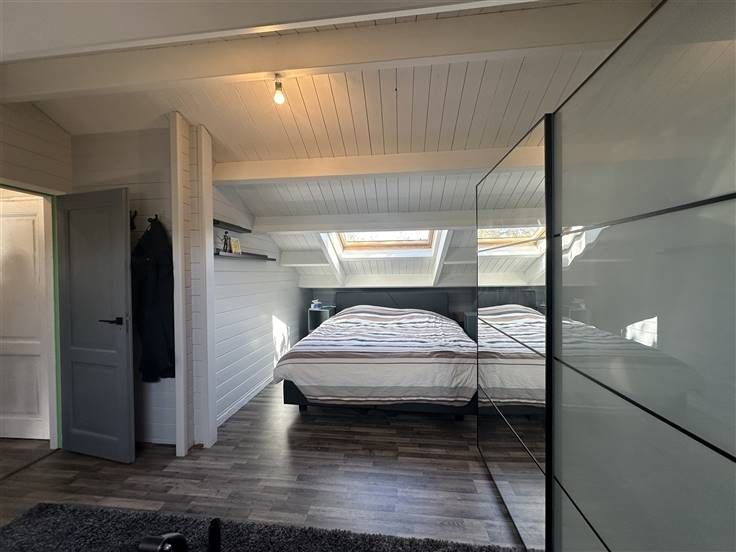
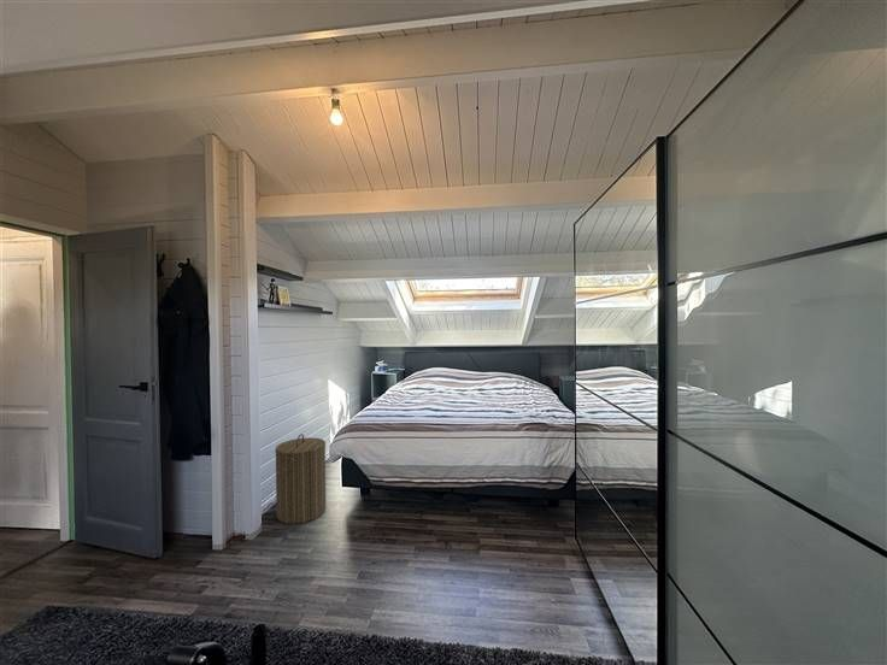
+ laundry hamper [274,432,327,525]
